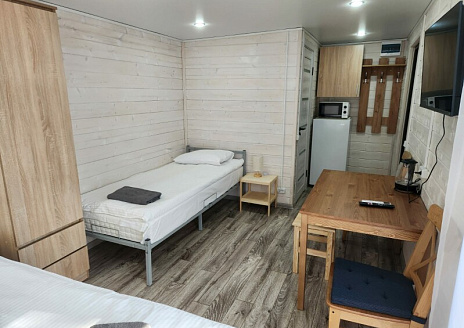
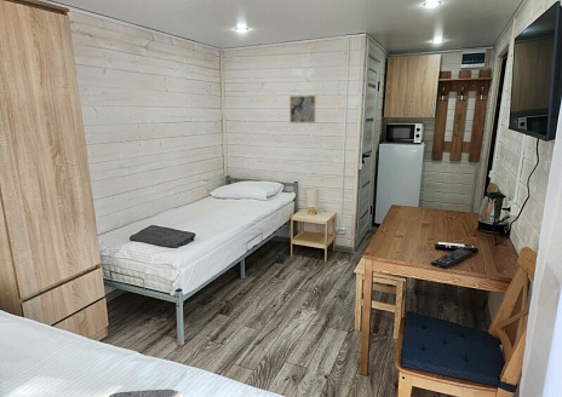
+ wall art [288,94,317,123]
+ remote control [430,247,474,271]
